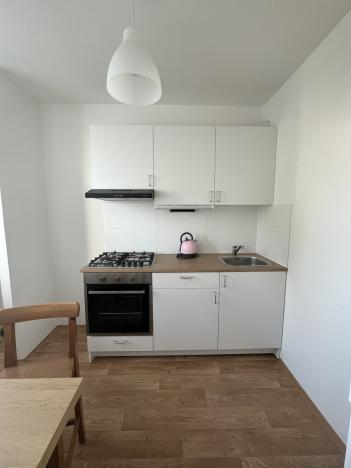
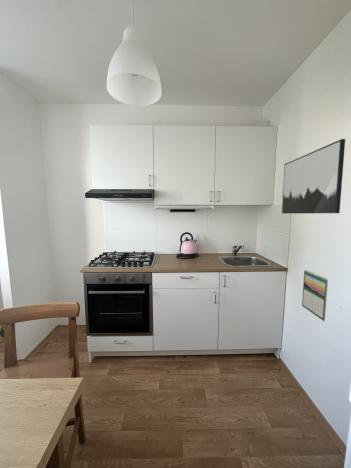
+ calendar [301,269,329,322]
+ wall art [281,138,346,215]
